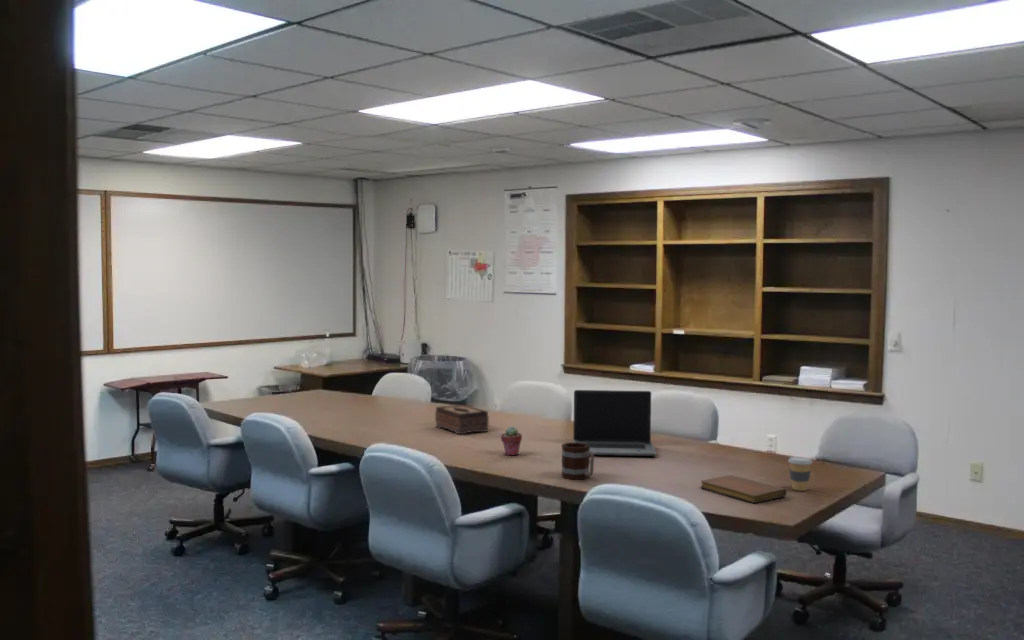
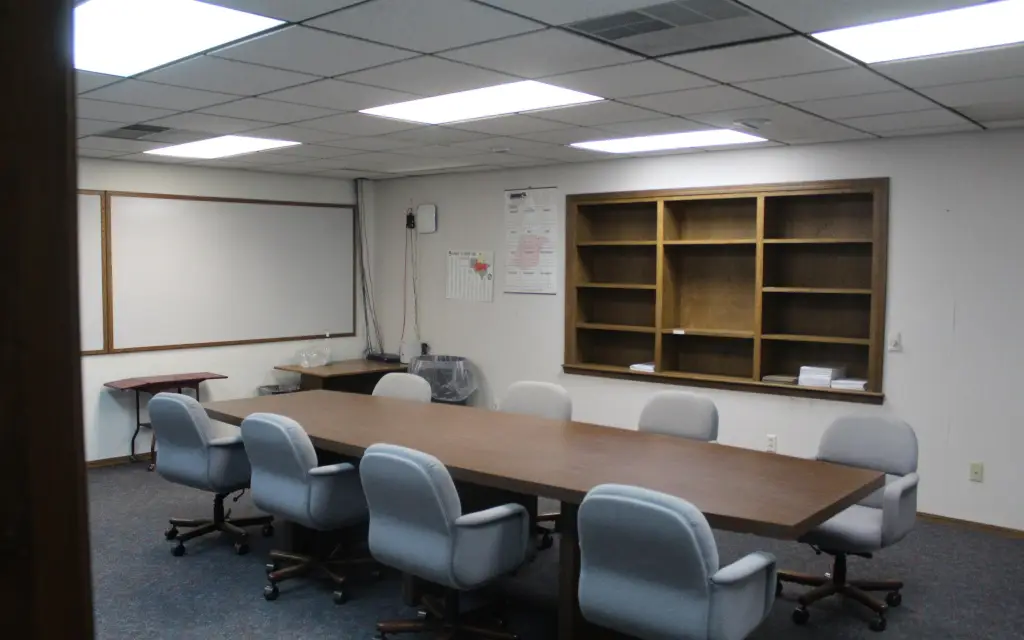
- mug [560,442,595,481]
- laptop computer [572,389,658,457]
- notebook [700,474,788,504]
- tissue box [434,404,490,436]
- potted succulent [500,426,523,456]
- coffee cup [787,456,813,492]
